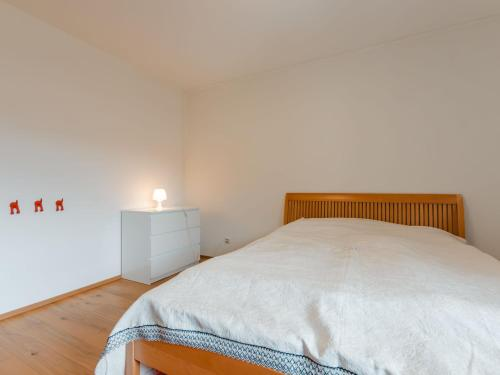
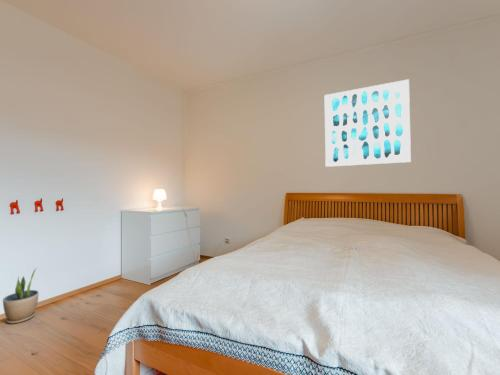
+ potted plant [2,266,39,325]
+ wall art [324,78,412,168]
